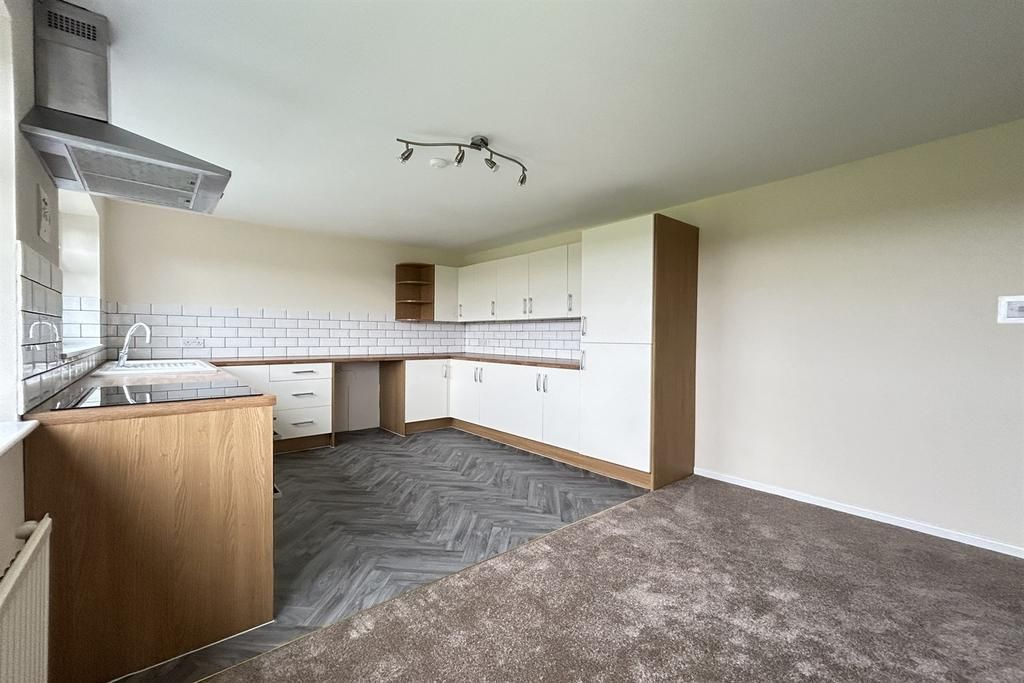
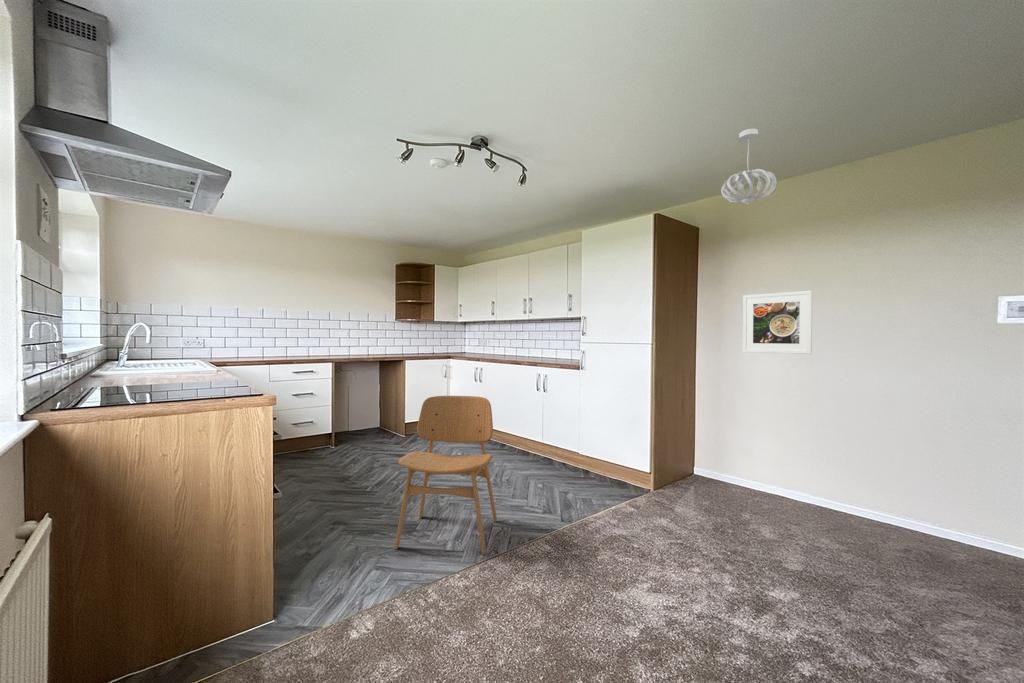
+ dining chair [394,395,498,556]
+ pendant light [720,128,778,205]
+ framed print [742,290,813,355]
